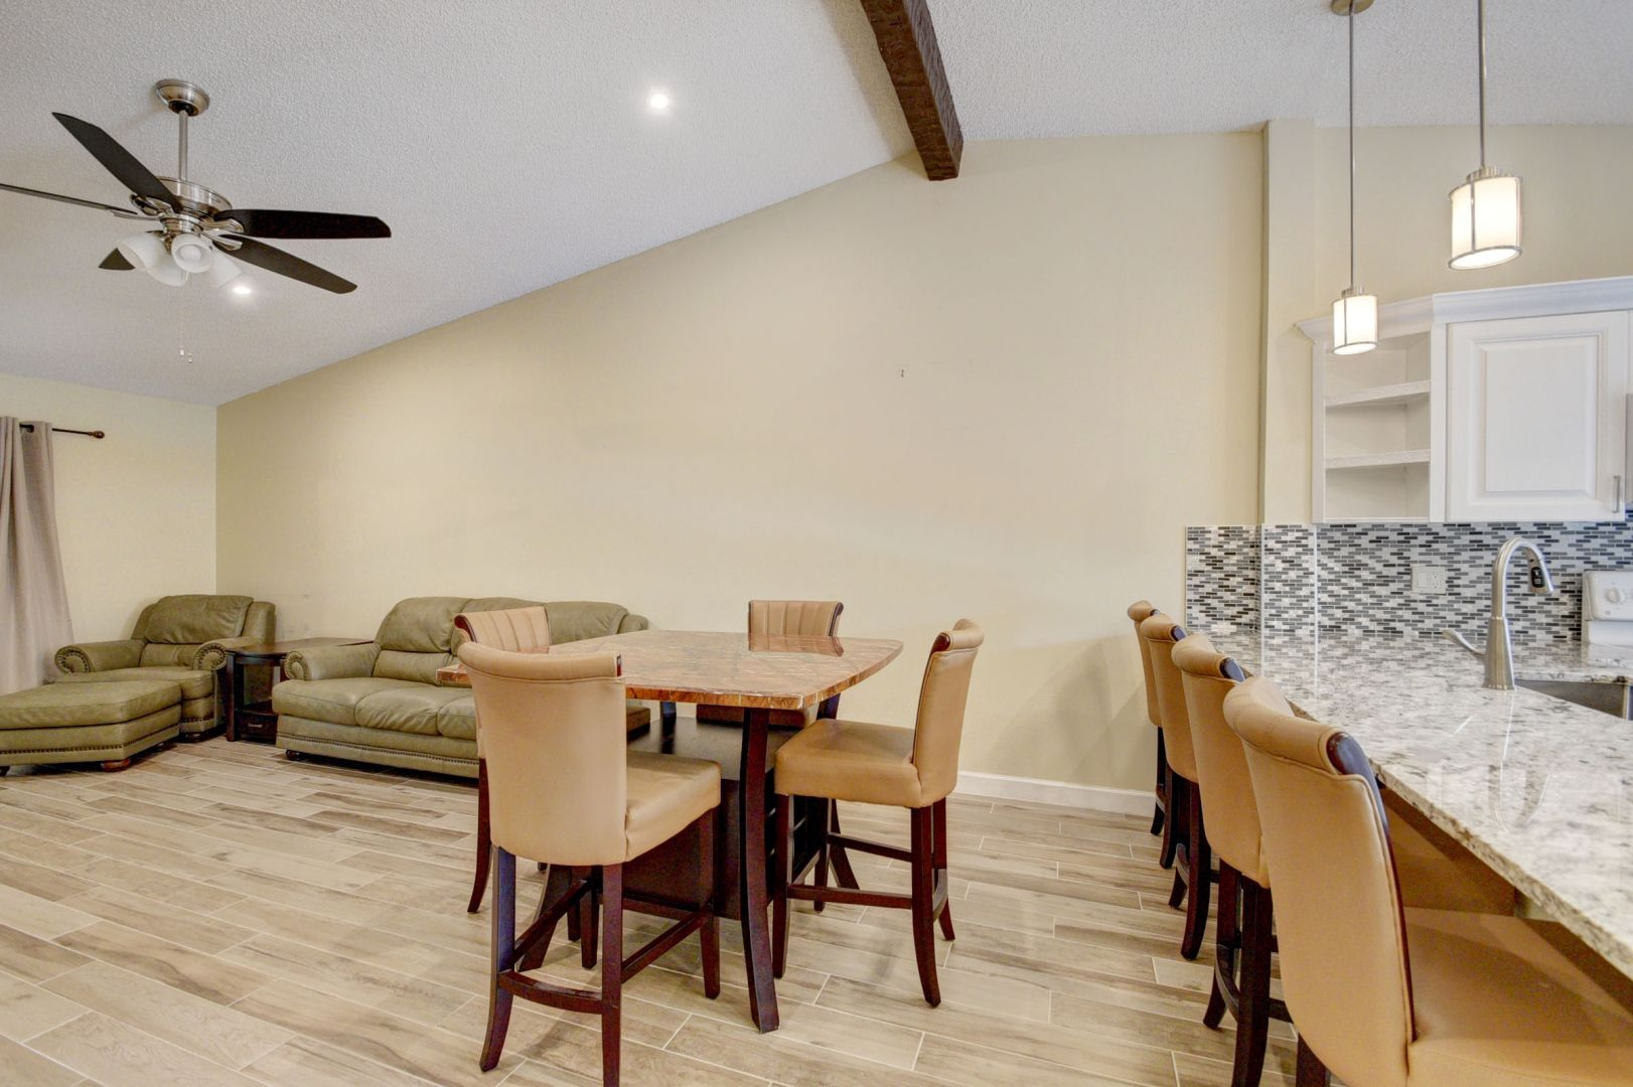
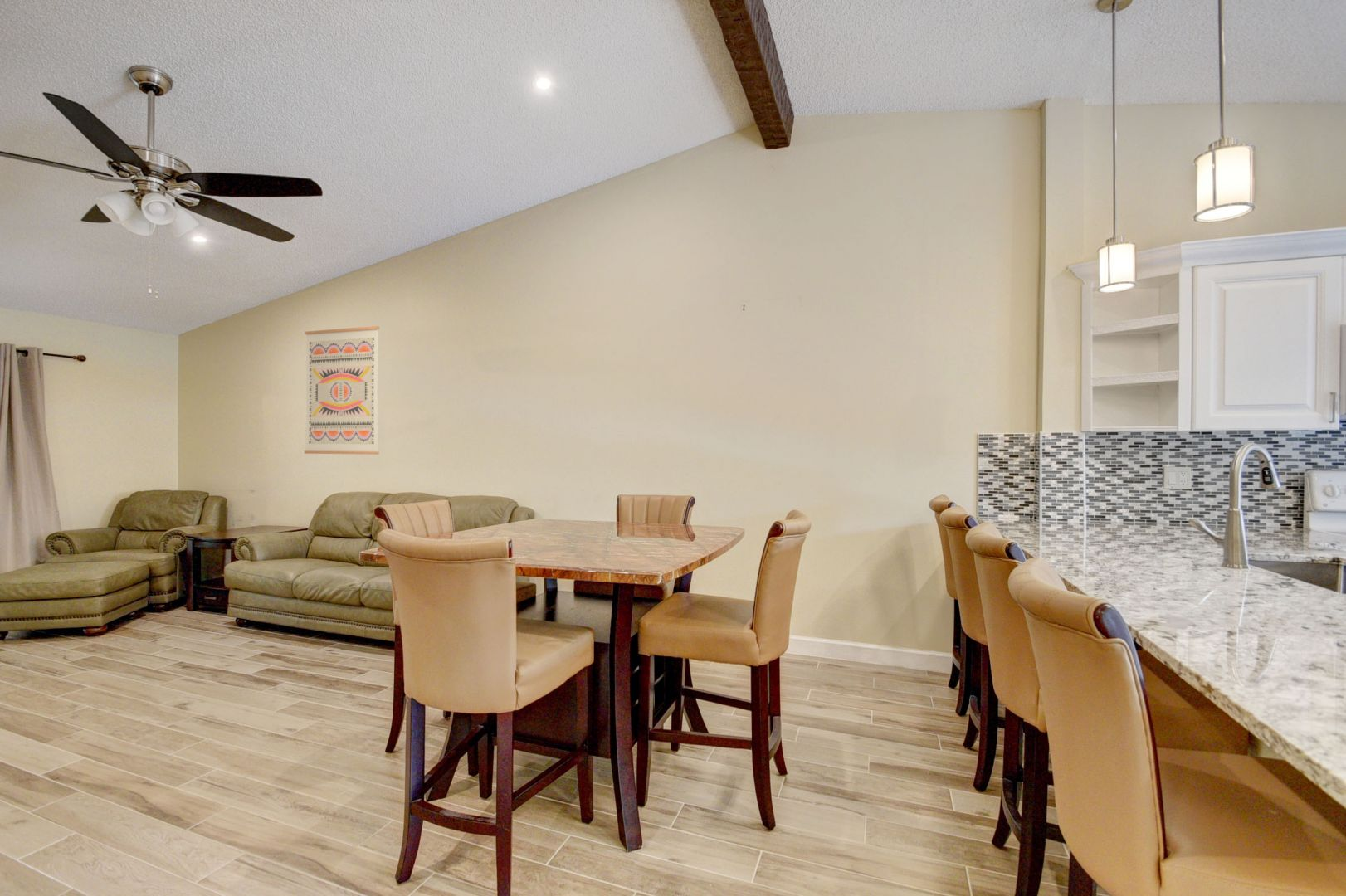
+ wall art [304,325,380,455]
